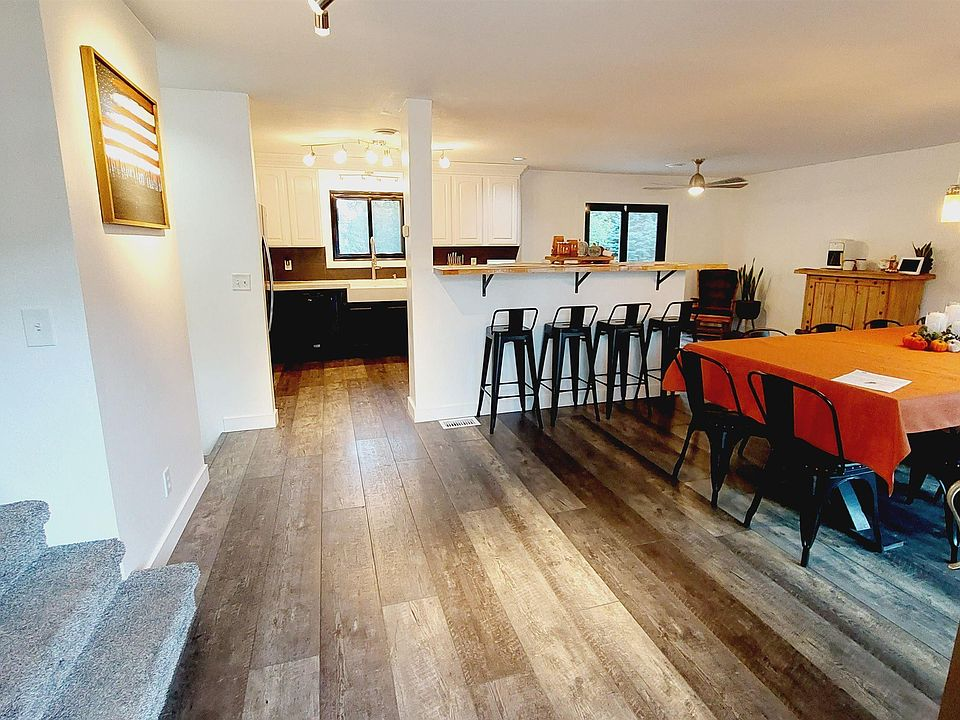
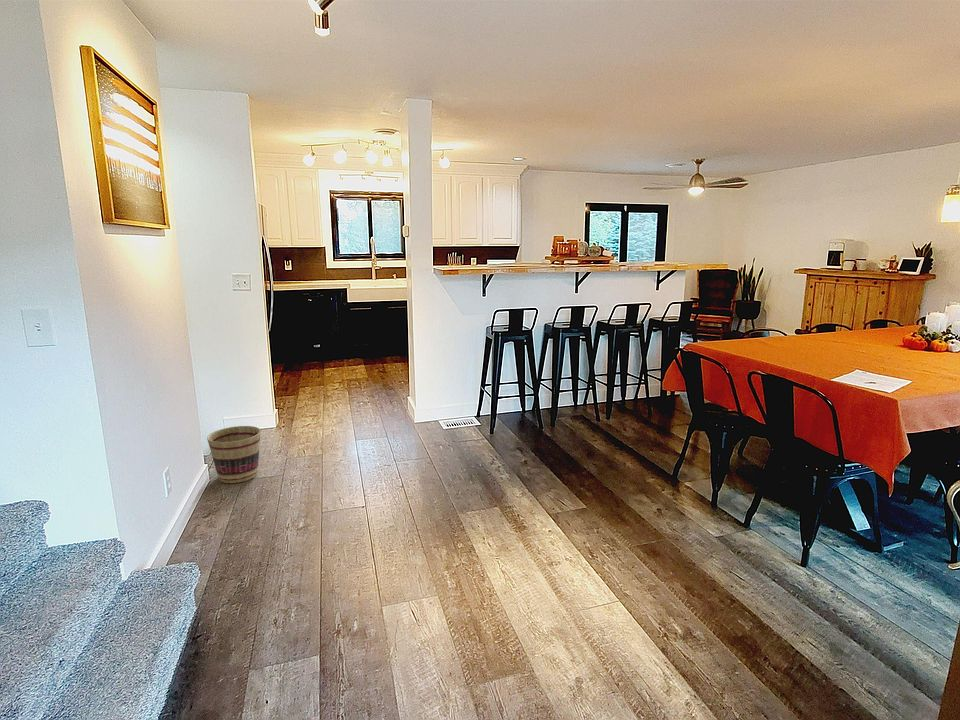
+ basket [206,425,262,484]
